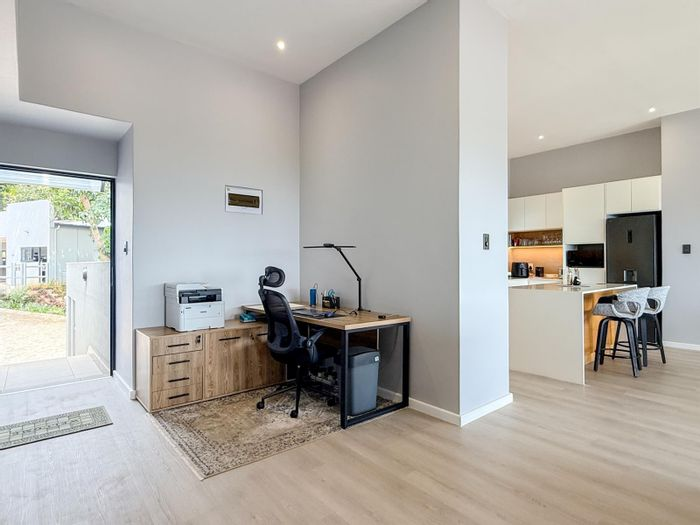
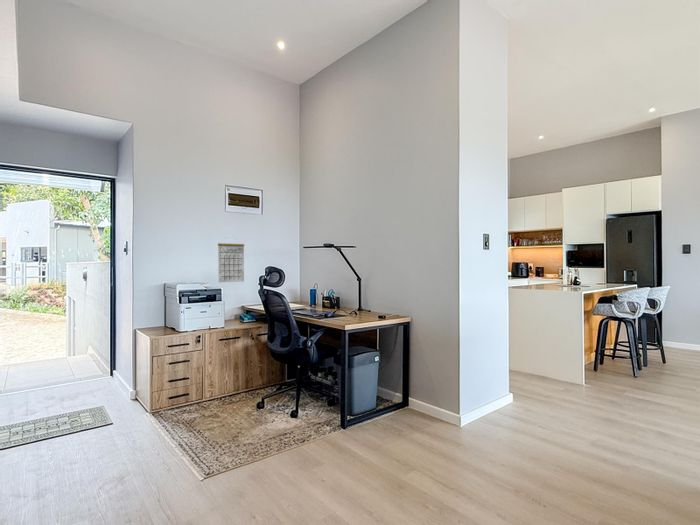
+ calendar [217,236,245,283]
